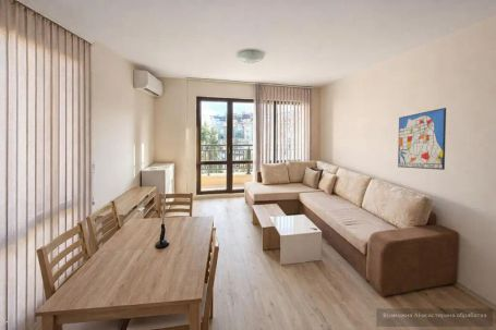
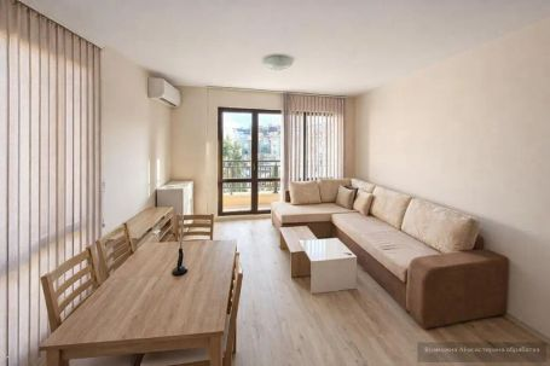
- wall art [397,107,447,171]
